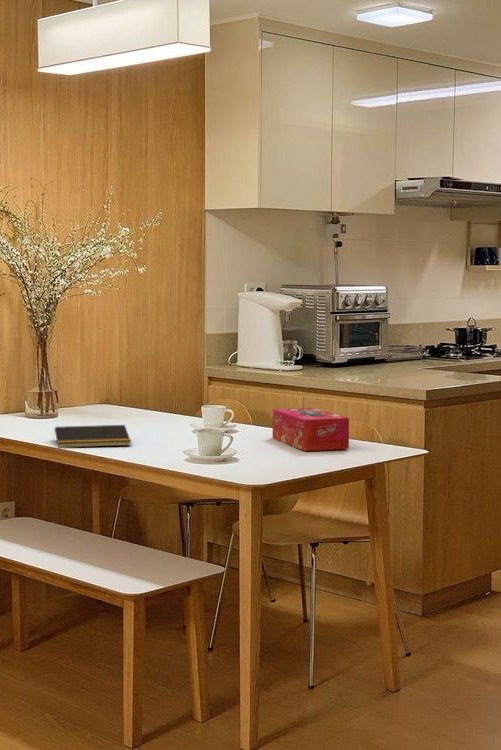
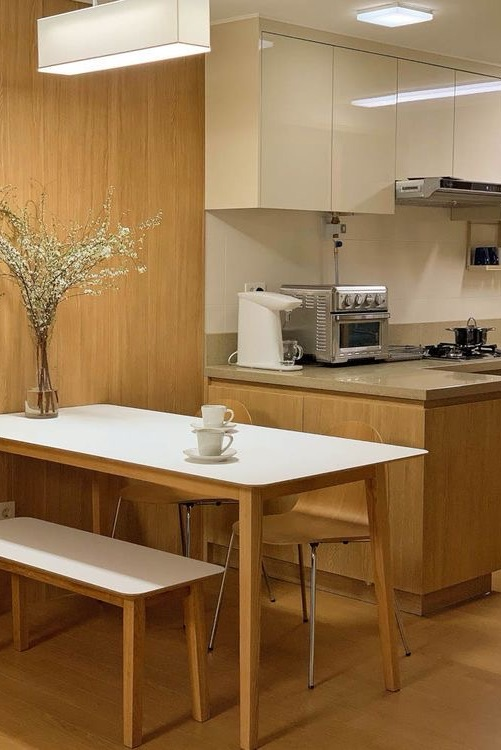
- notepad [52,424,132,449]
- tissue box [272,407,350,452]
